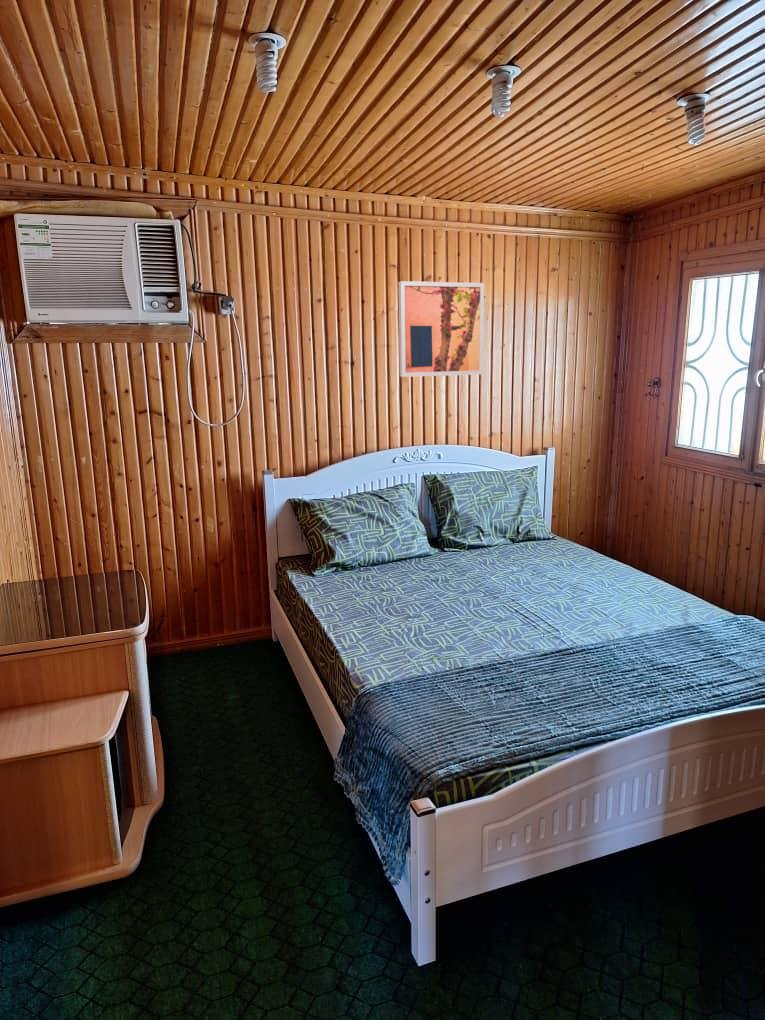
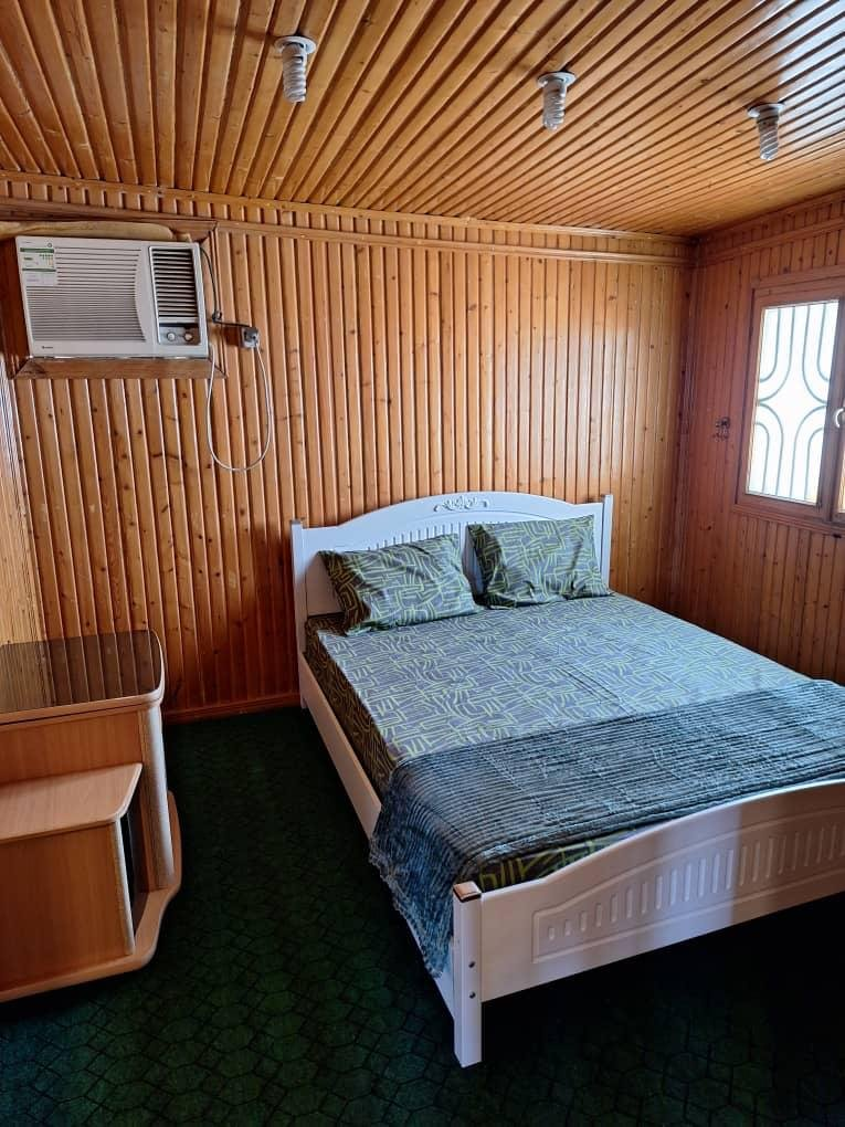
- wall art [397,280,485,378]
